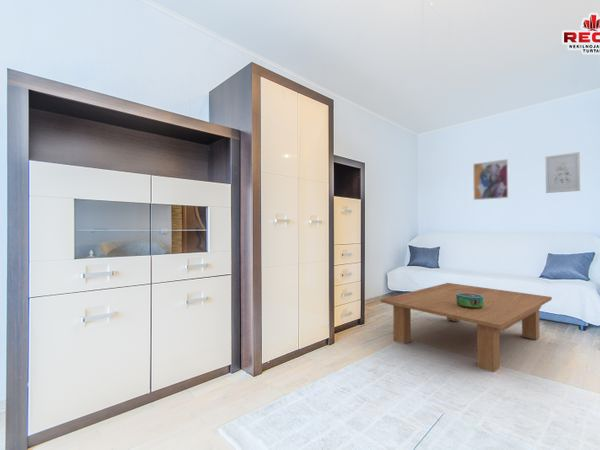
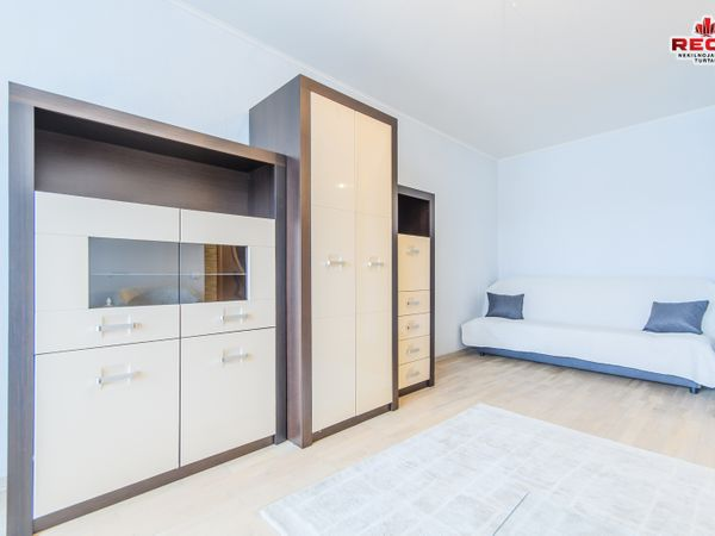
- wall art [545,151,581,194]
- decorative bowl [456,293,483,309]
- wall art [472,158,510,201]
- coffee table [380,282,553,373]
